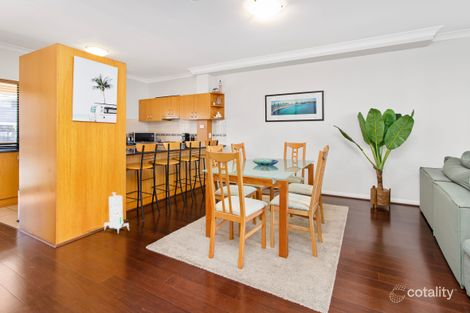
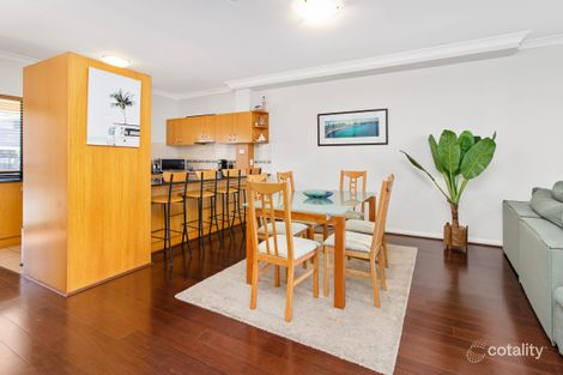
- toy robot [103,191,130,234]
